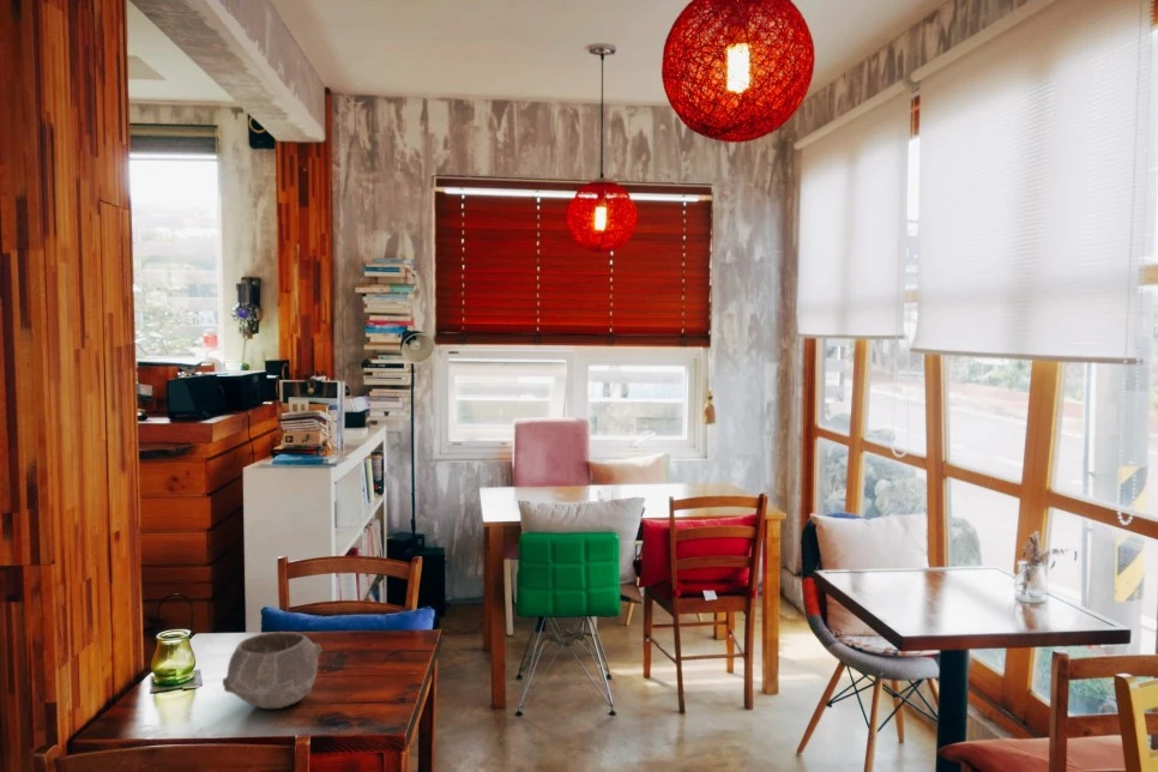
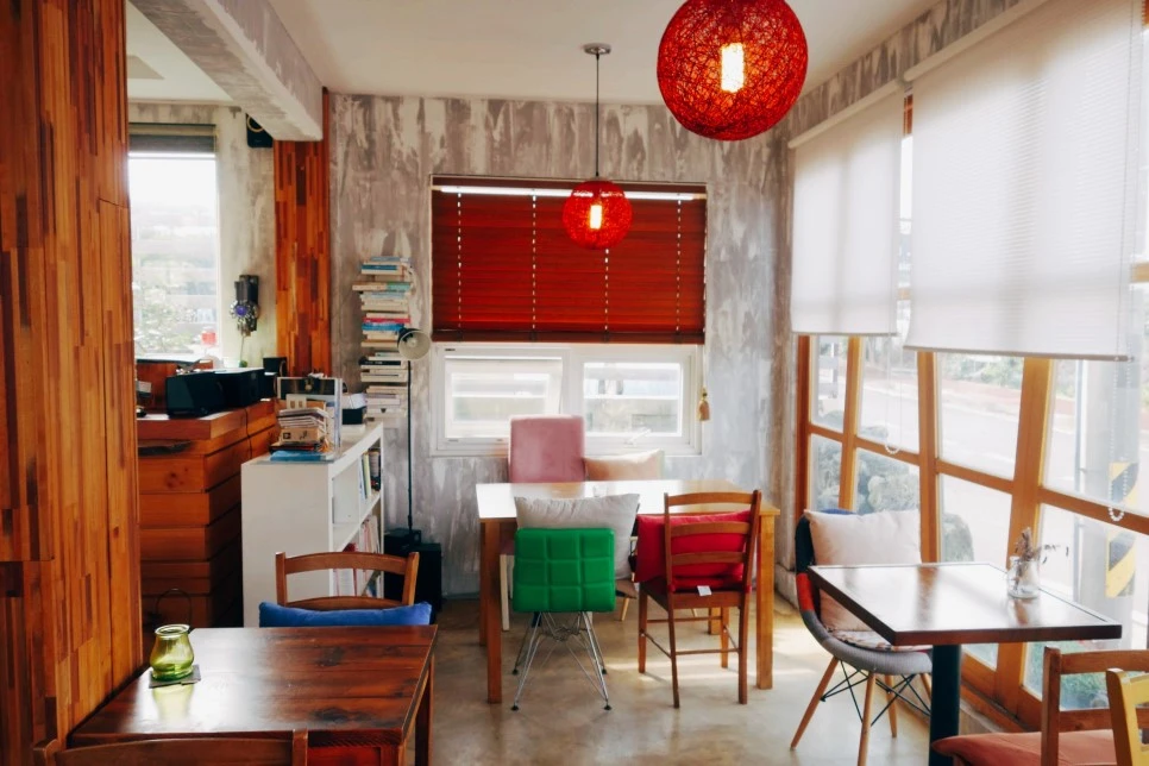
- bowl [222,631,324,710]
